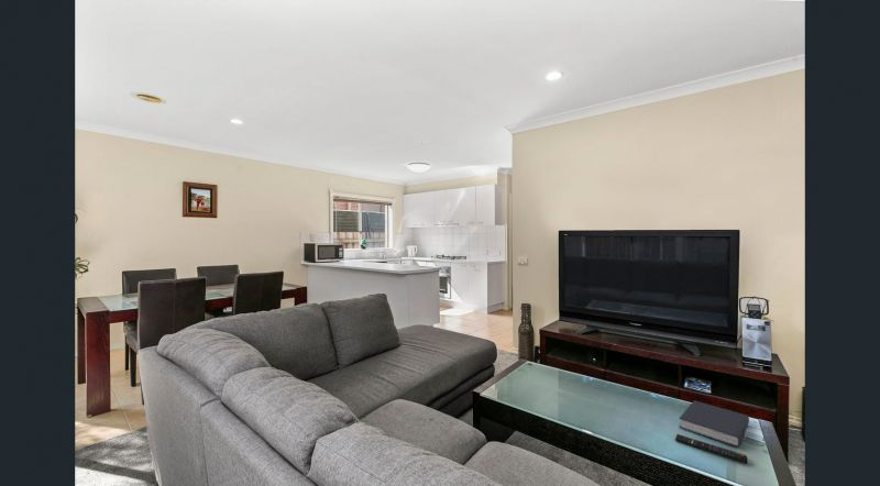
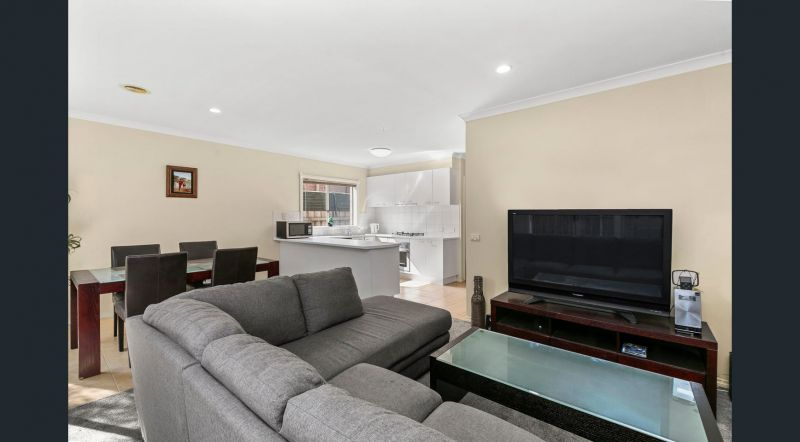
- remote control [674,433,749,464]
- book [679,399,750,448]
